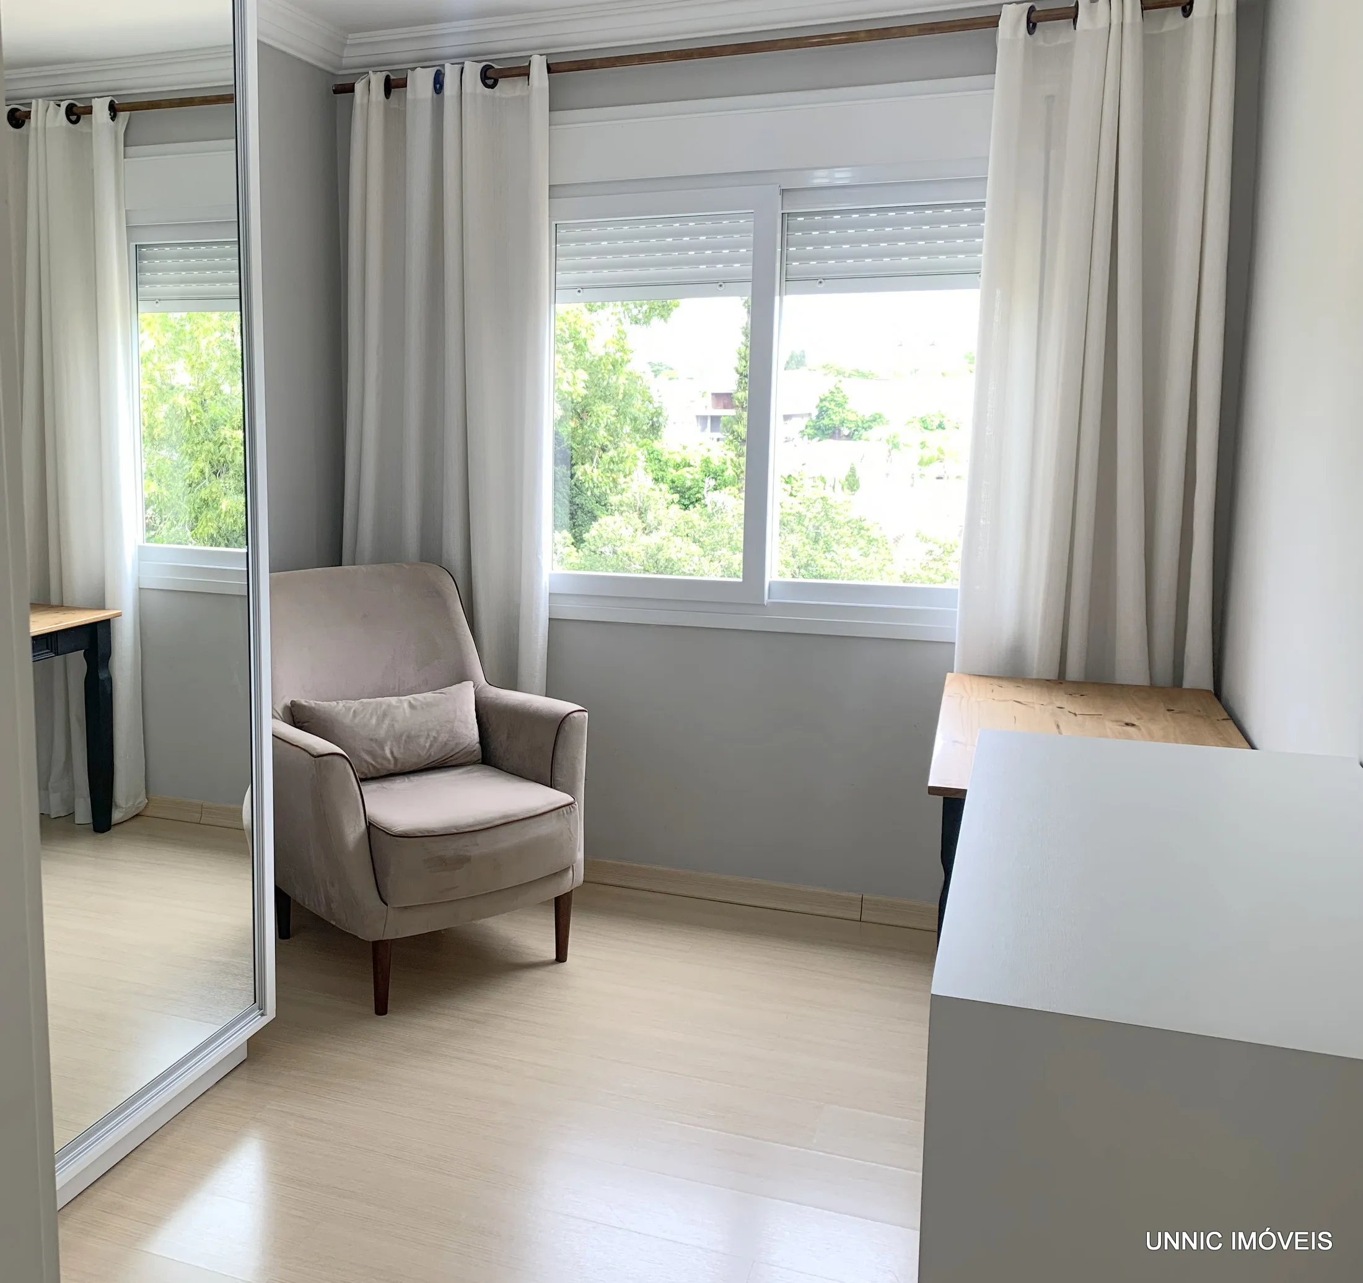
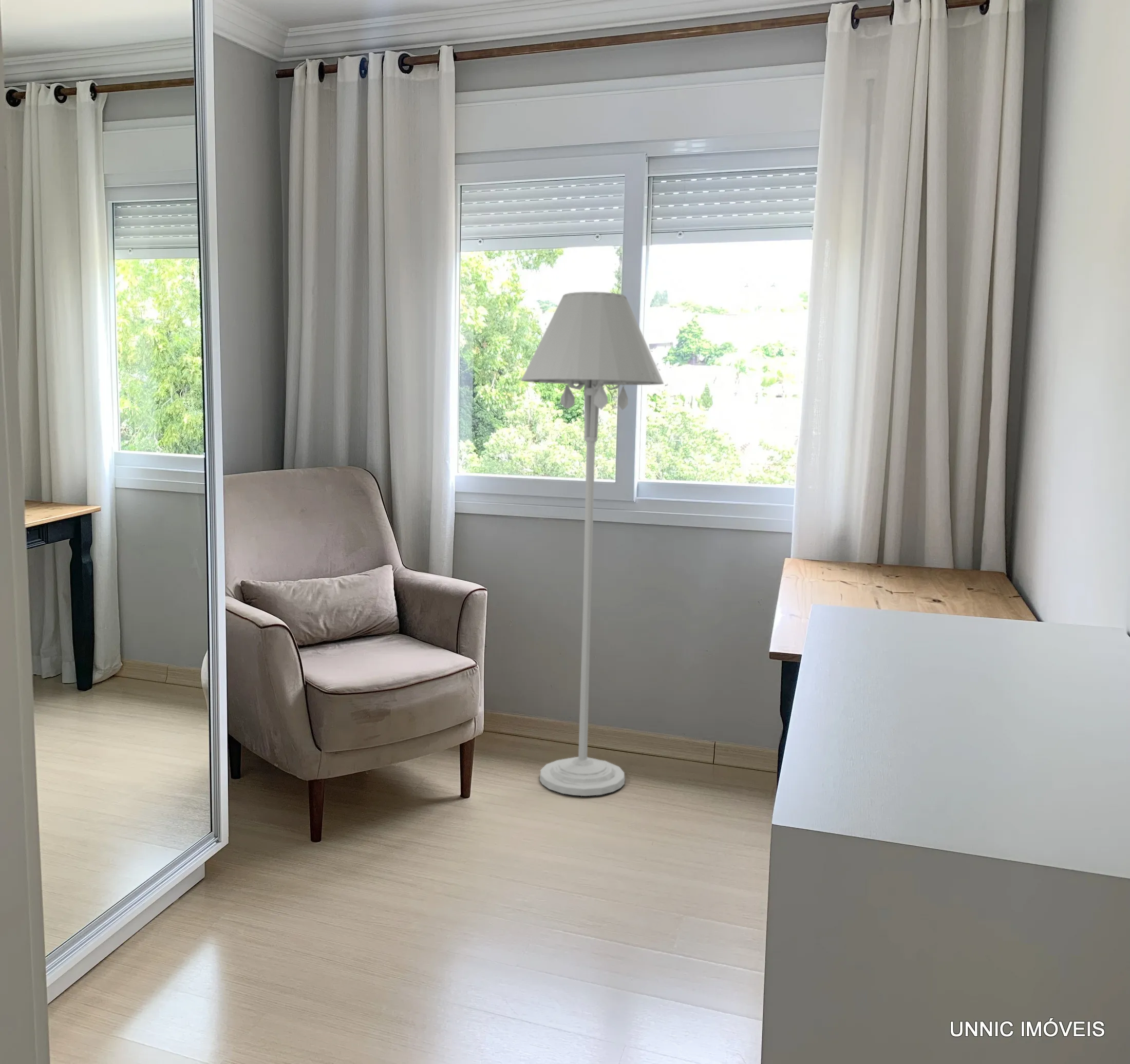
+ floor lamp [520,291,664,796]
